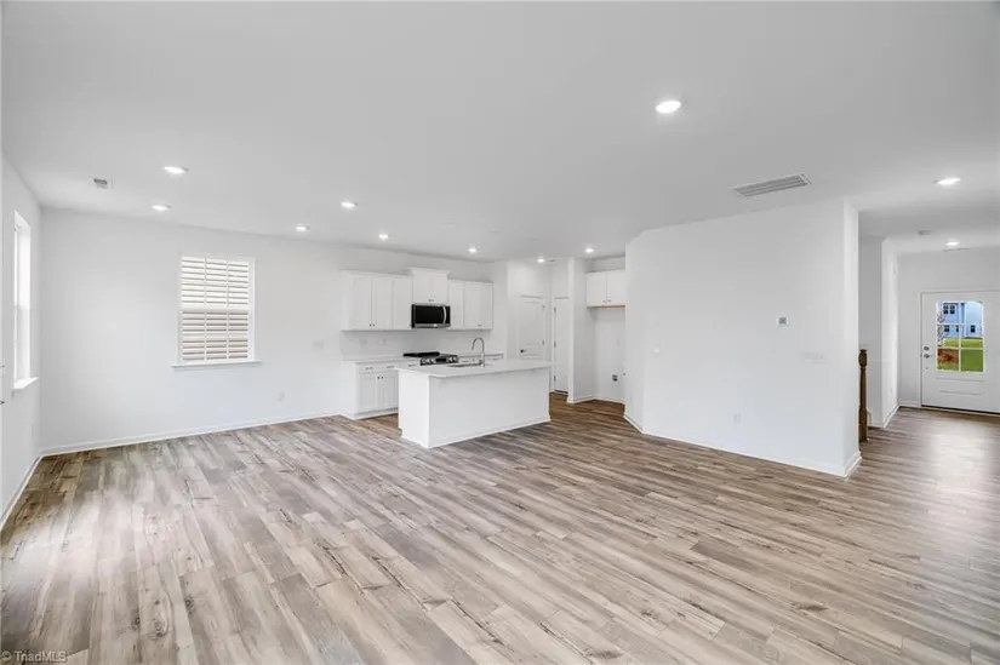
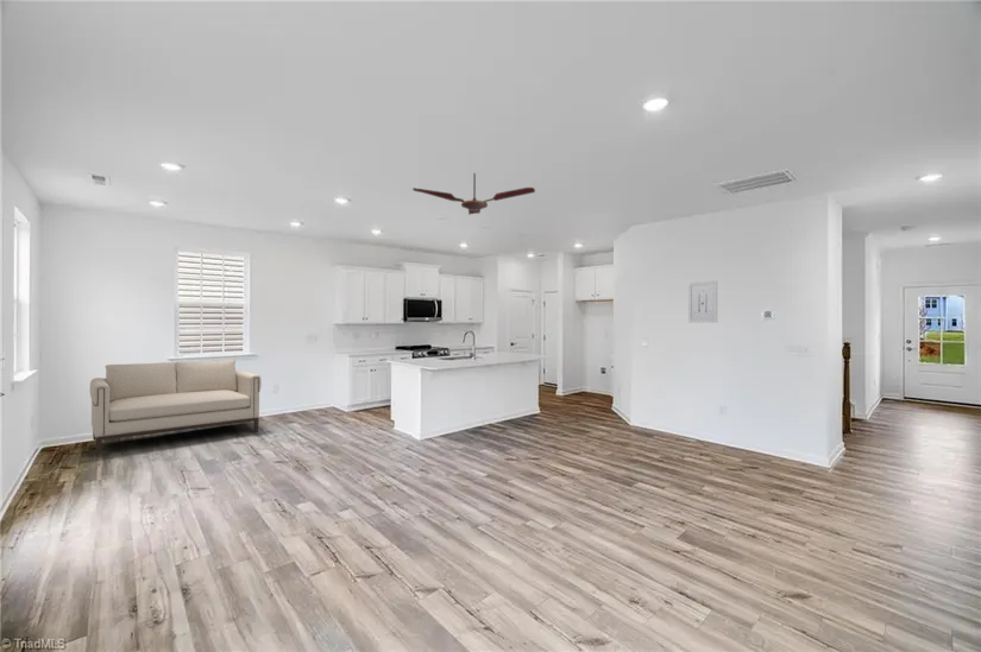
+ sofa [89,359,262,456]
+ wall art [687,279,718,324]
+ ceiling fan [411,172,536,216]
